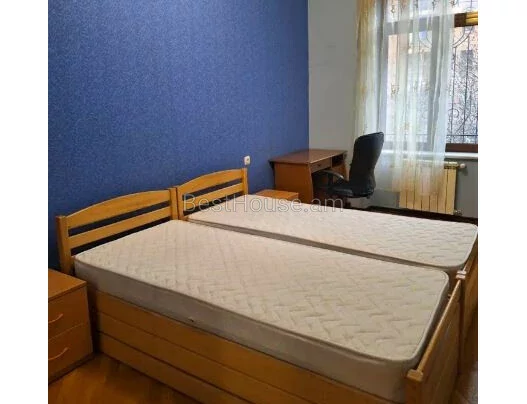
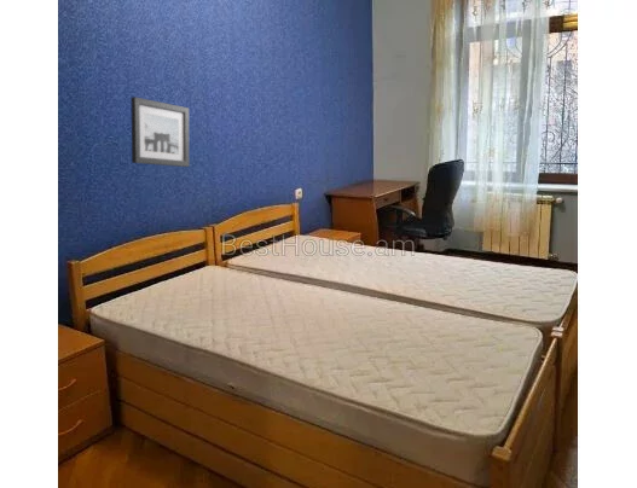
+ wall art [129,95,191,168]
